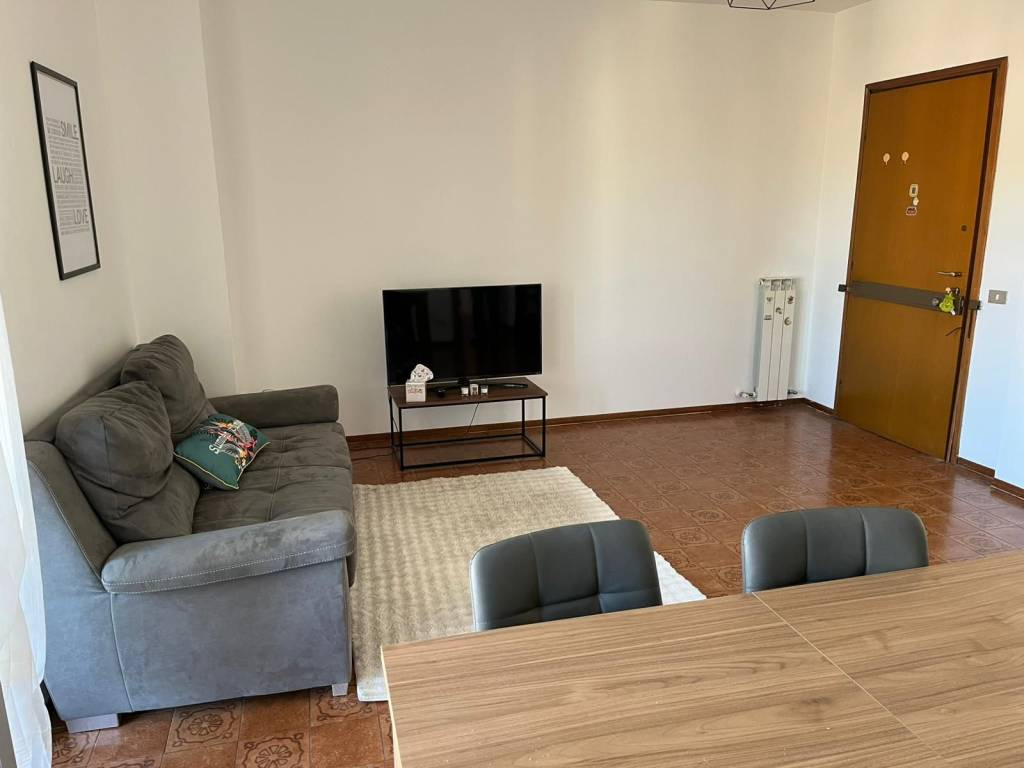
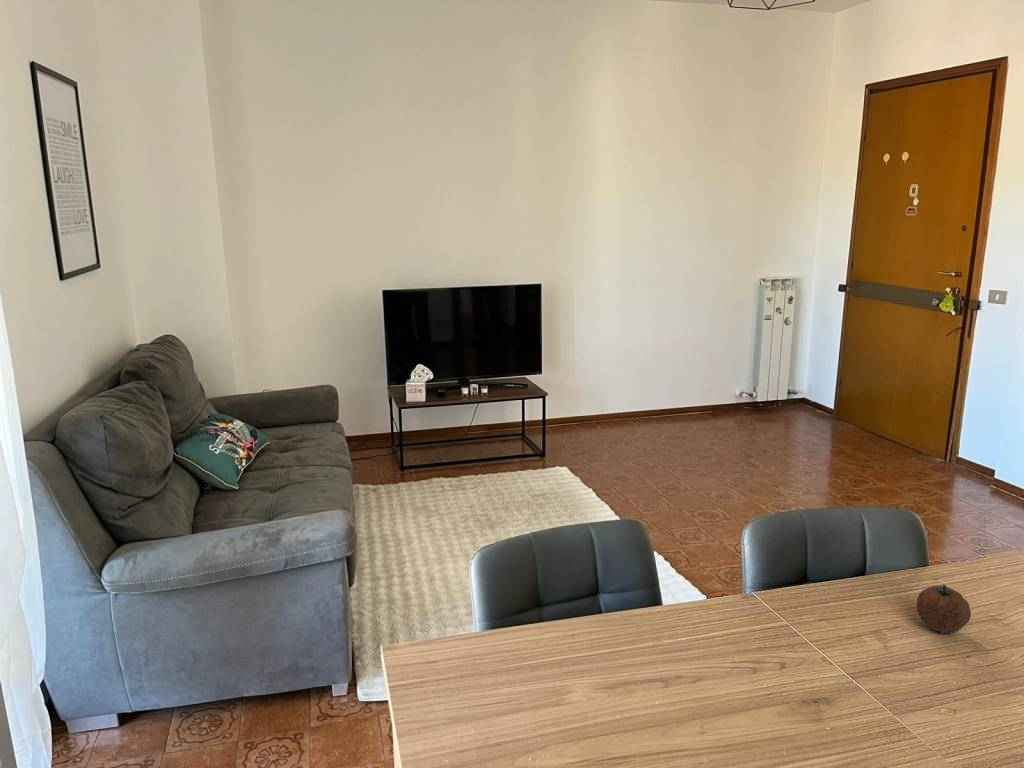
+ fruit [915,584,972,634]
